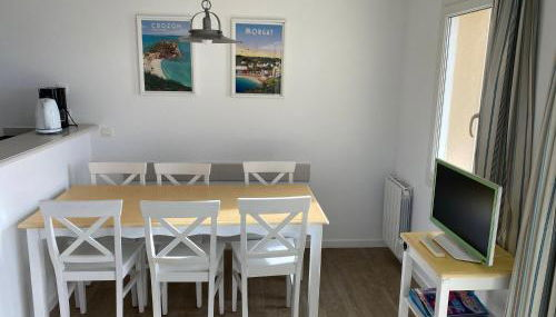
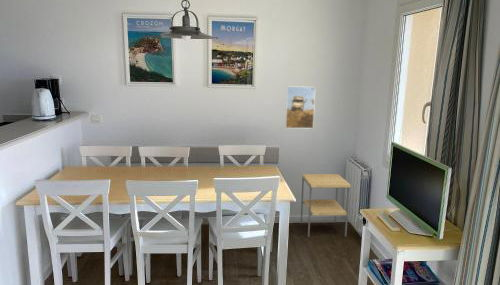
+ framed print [284,85,316,129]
+ side table [300,173,352,238]
